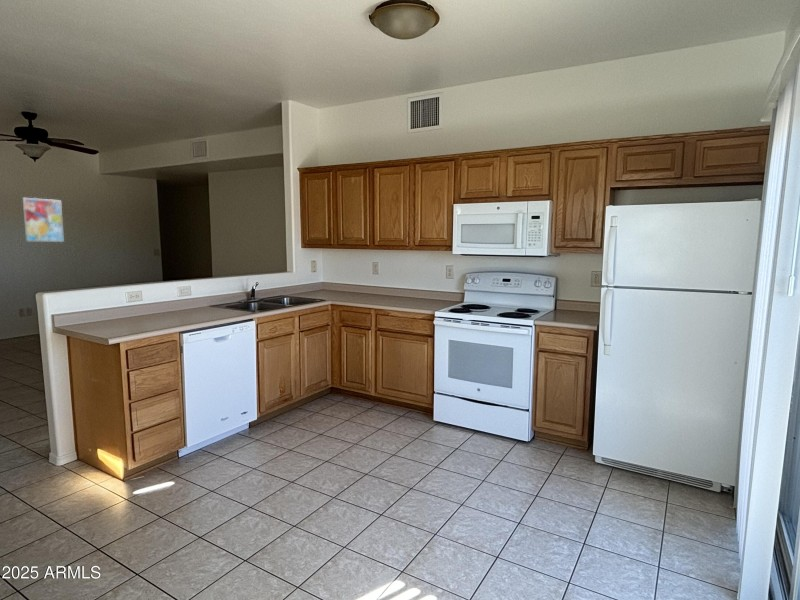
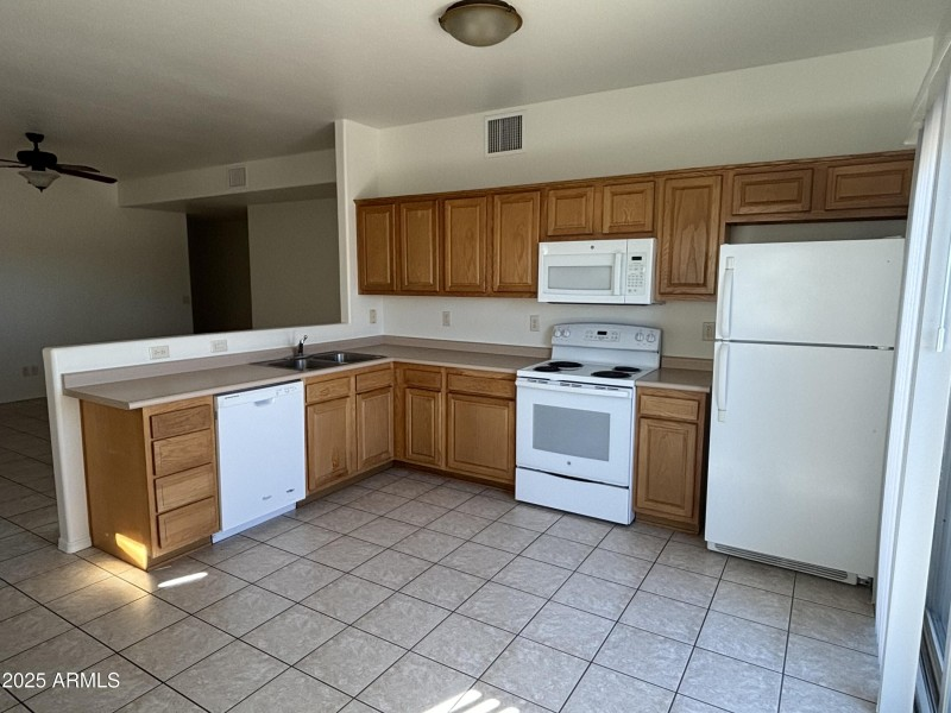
- wall art [22,197,65,243]
